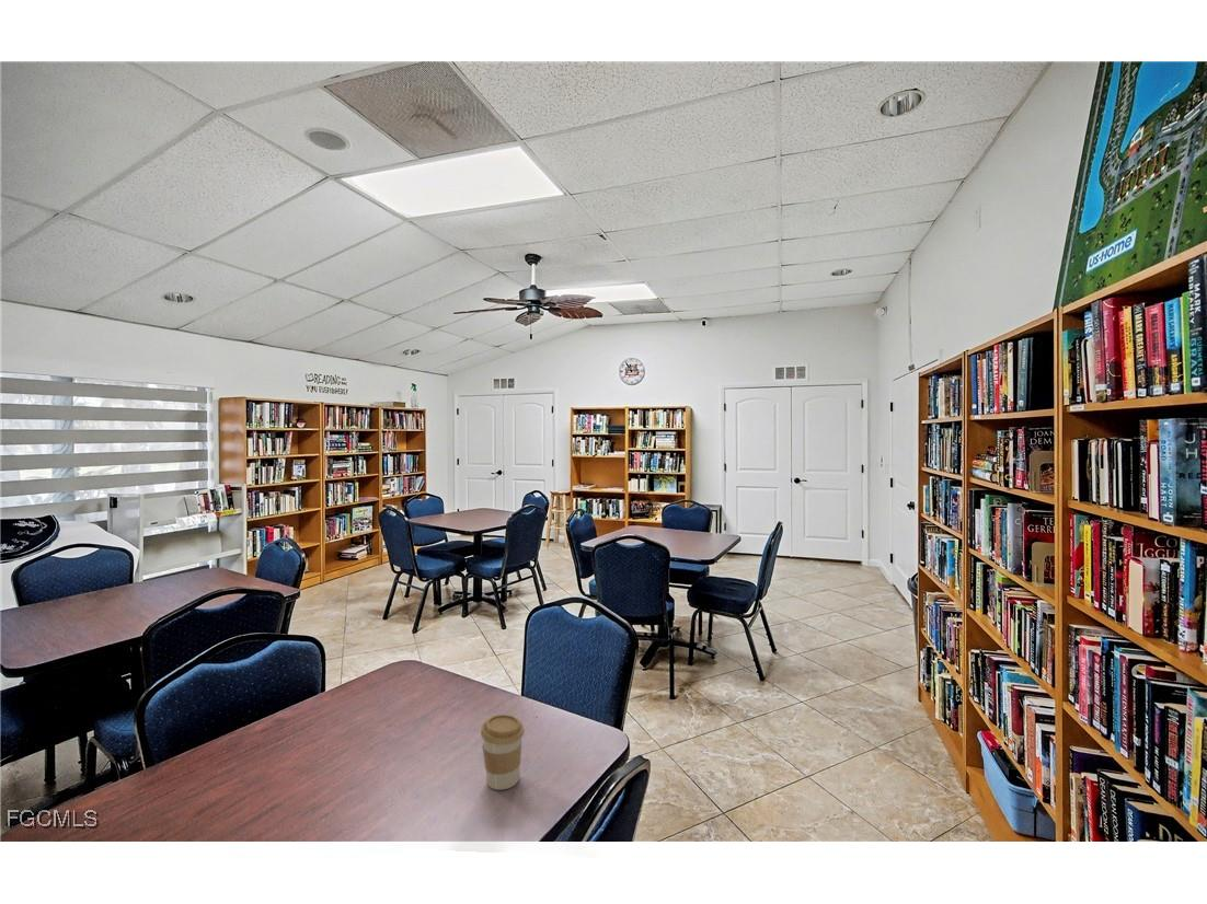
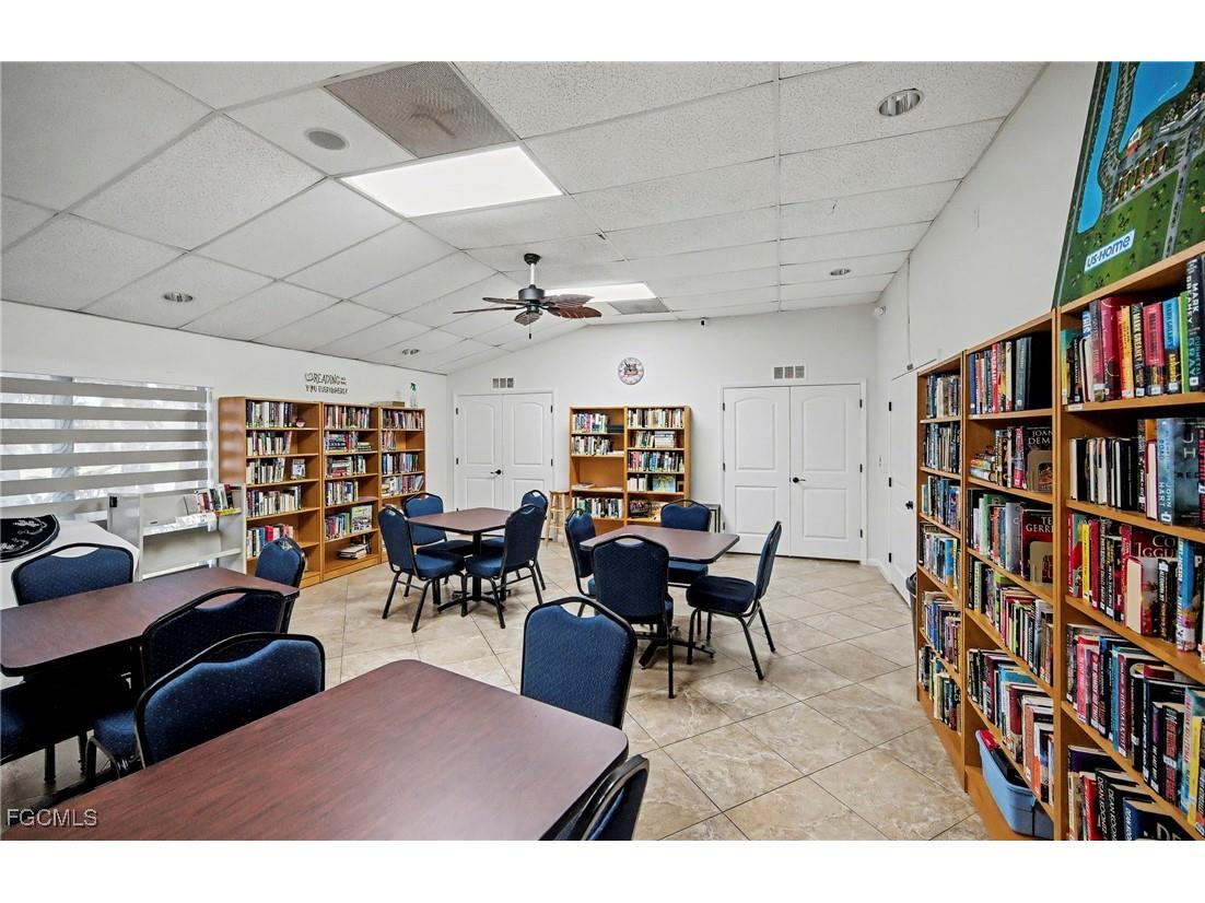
- coffee cup [480,714,525,791]
